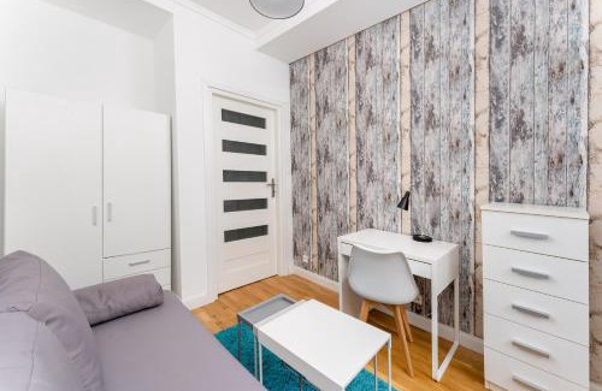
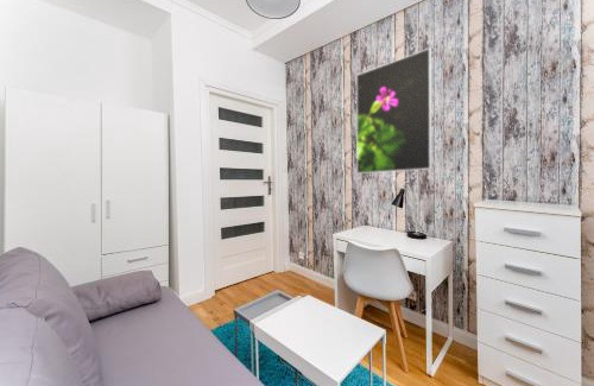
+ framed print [355,48,432,175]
